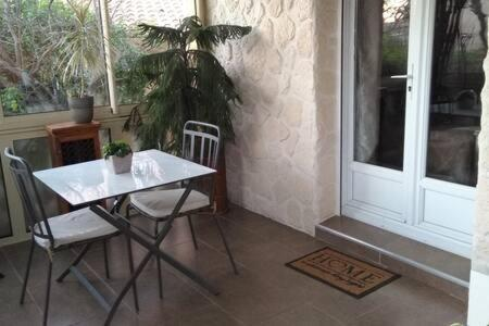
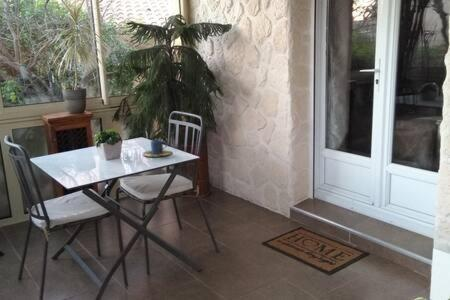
+ cup [142,139,173,157]
